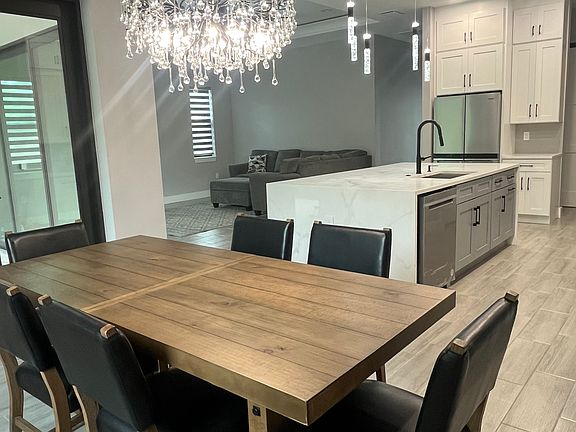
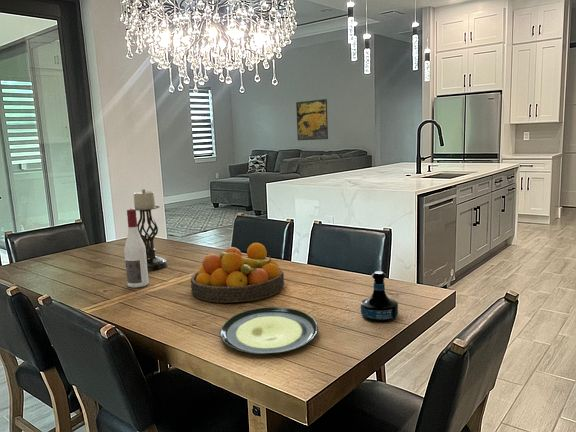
+ fruit bowl [190,242,285,304]
+ alcohol [123,209,150,288]
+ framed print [295,98,329,141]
+ plate [219,306,319,356]
+ candle holder [130,188,168,272]
+ tequila bottle [360,270,399,323]
